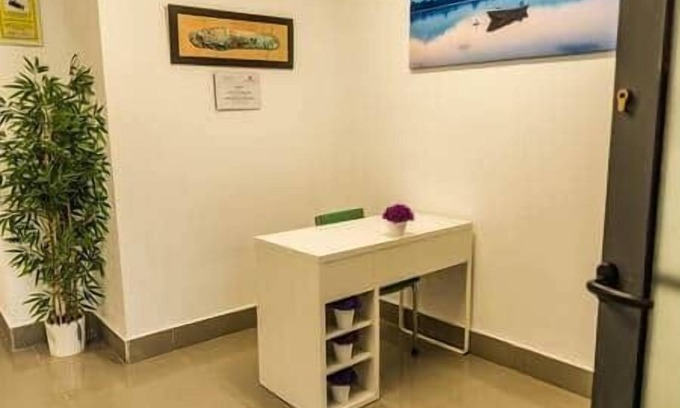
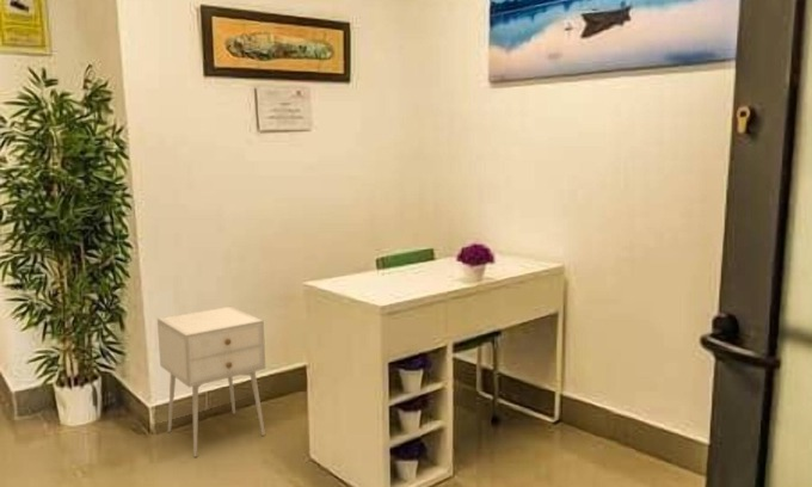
+ nightstand [156,306,266,458]
